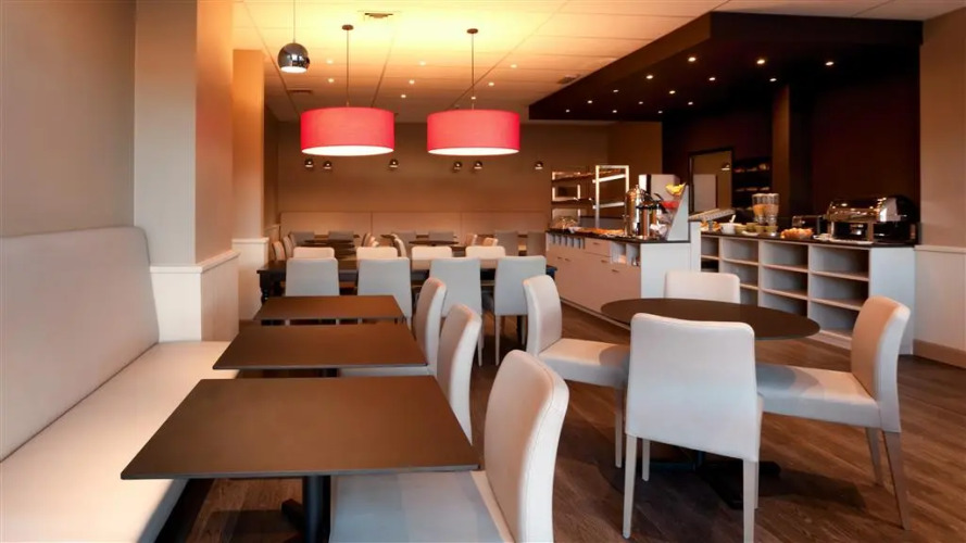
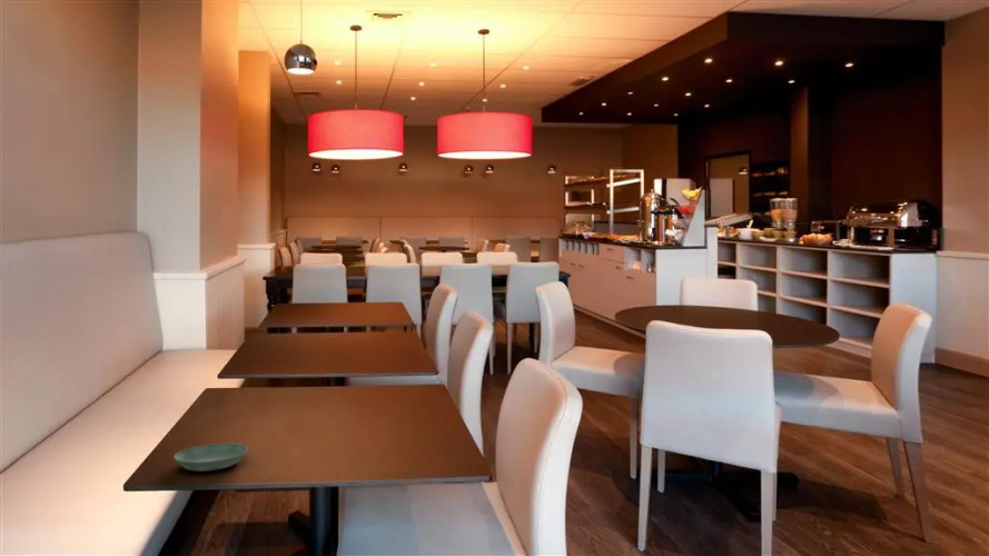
+ saucer [172,443,249,473]
